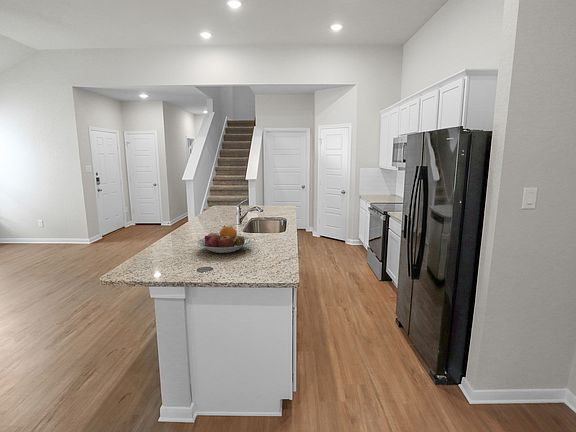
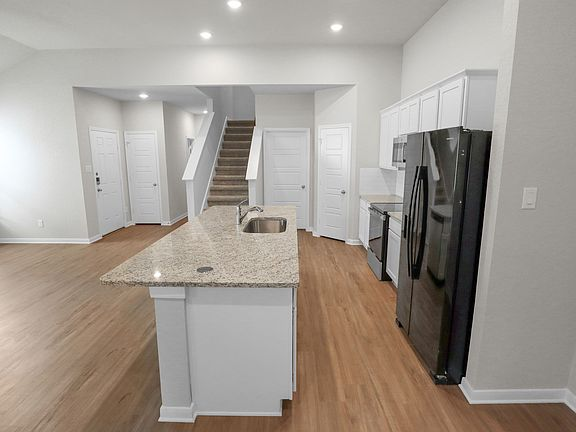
- fruit bowl [196,225,251,254]
